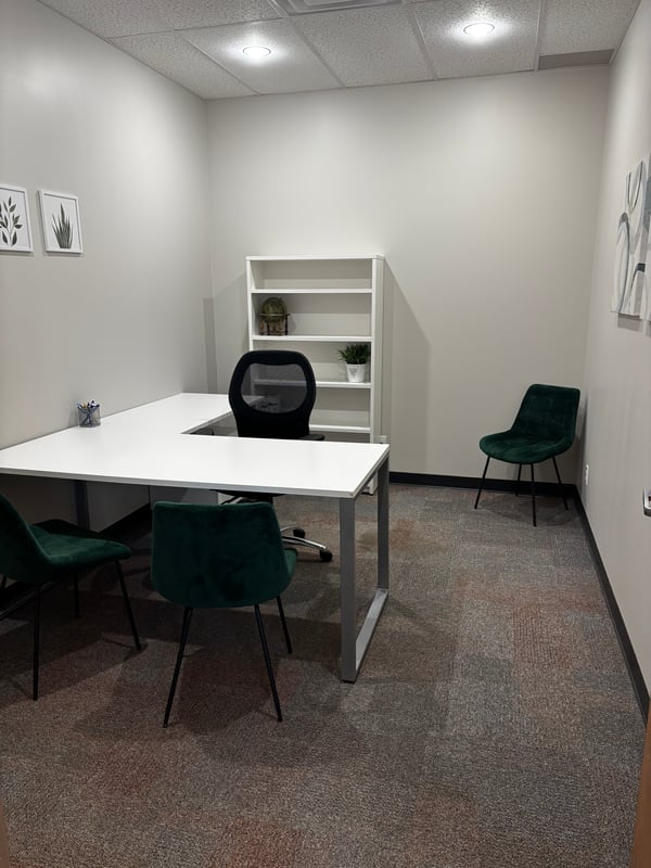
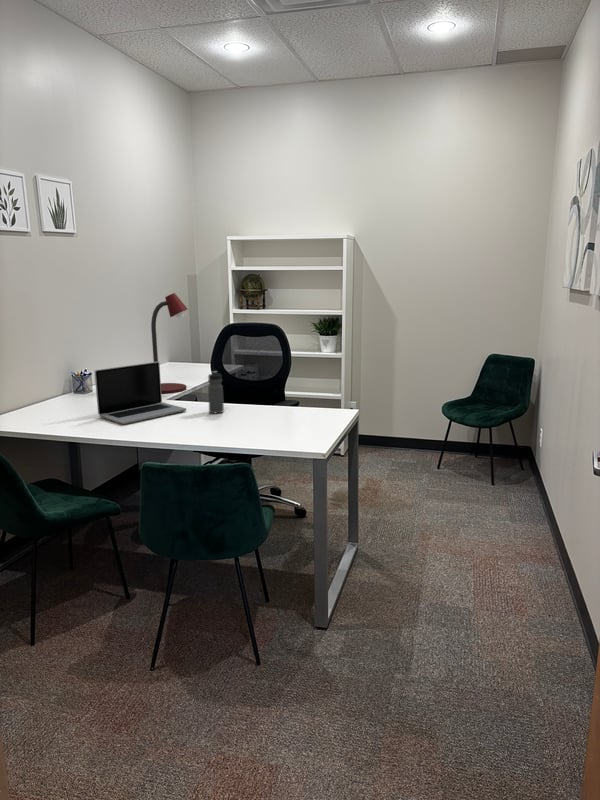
+ laptop [94,361,187,425]
+ water bottle [207,370,225,414]
+ desk lamp [150,292,188,395]
